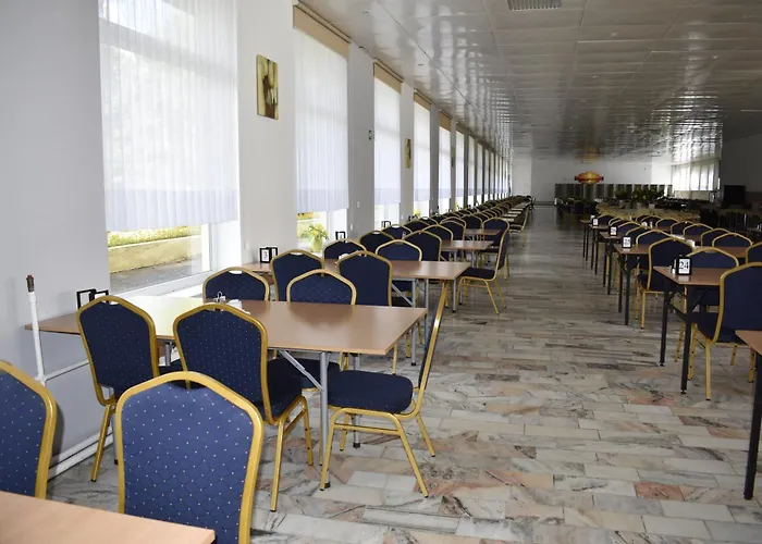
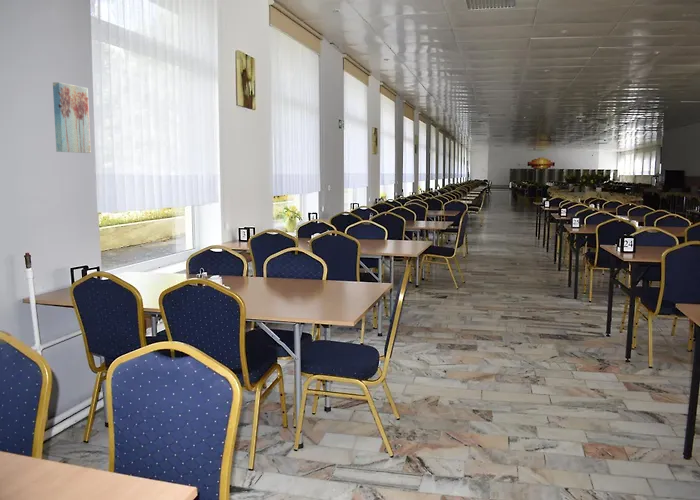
+ wall art [52,81,92,154]
